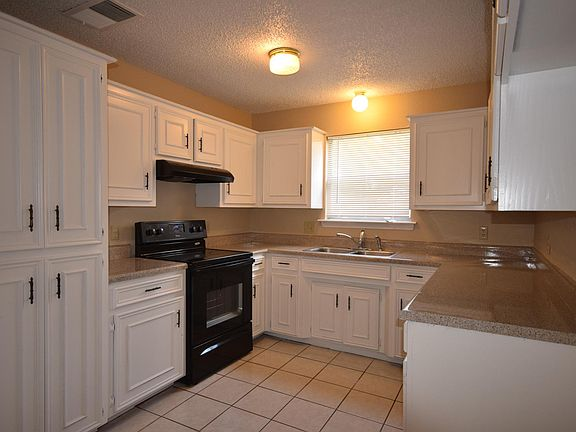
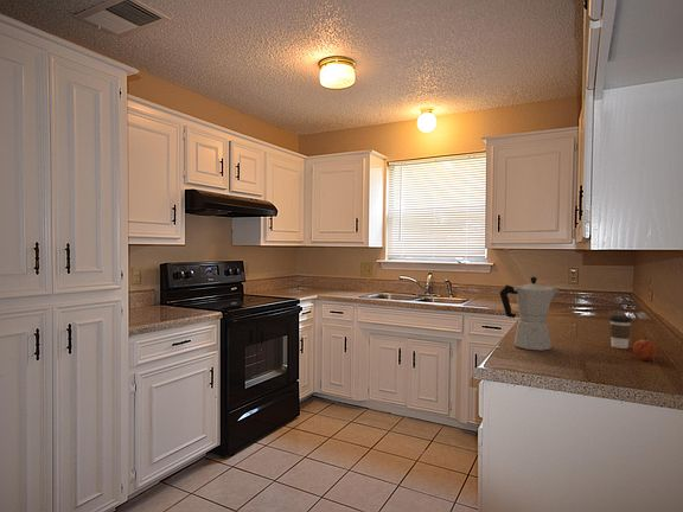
+ fruit [632,337,658,361]
+ moka pot [498,276,561,352]
+ coffee cup [608,314,633,350]
